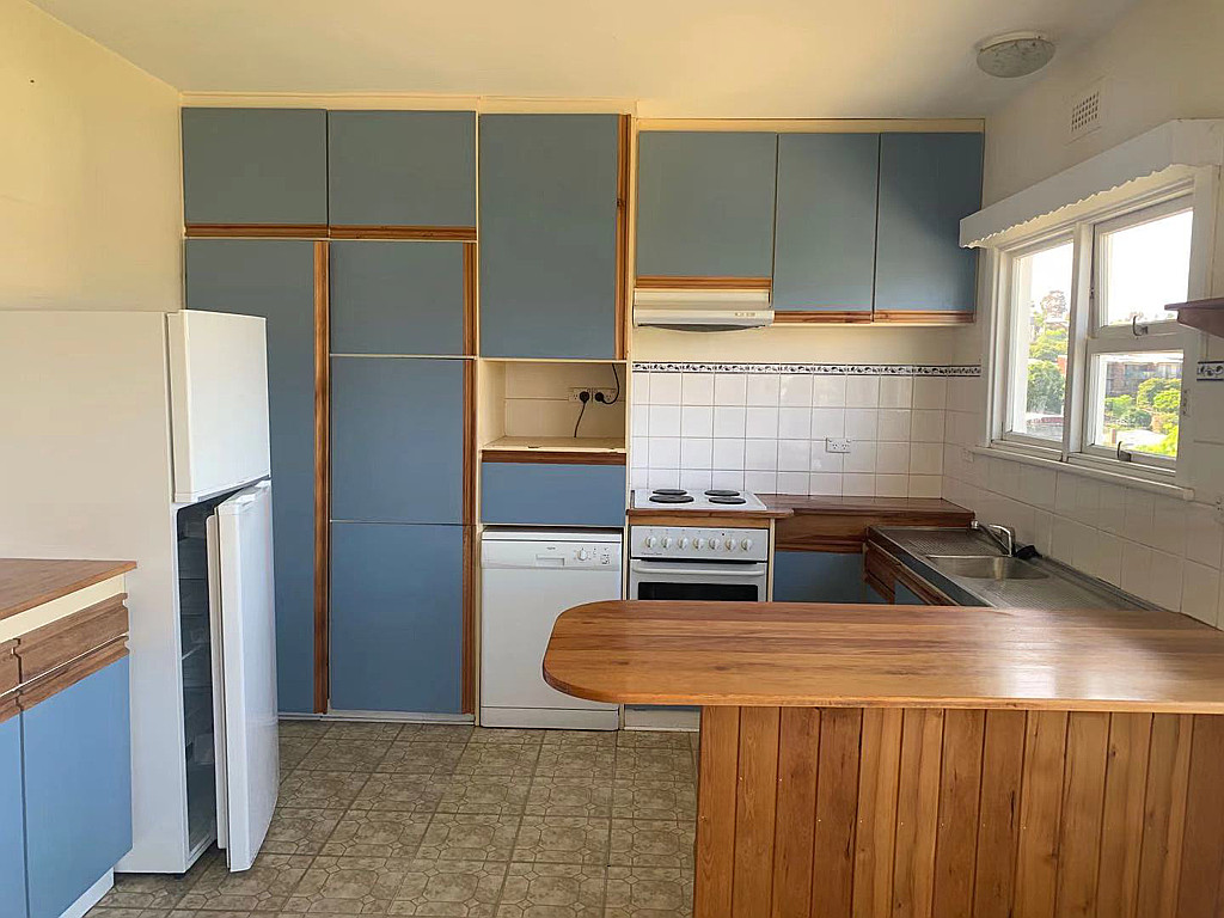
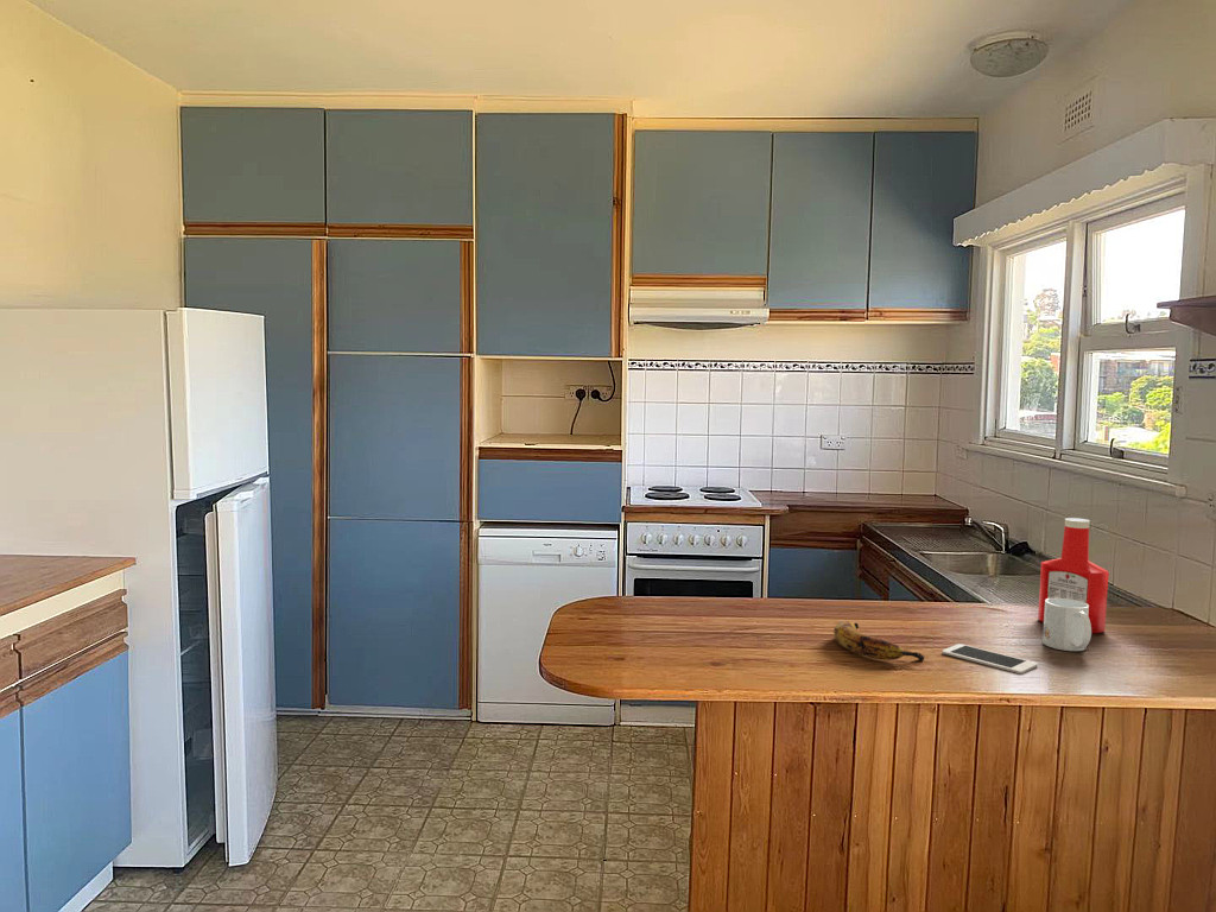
+ mug [1041,598,1092,652]
+ cell phone [940,642,1039,674]
+ fruit [832,620,926,661]
+ soap bottle [1037,517,1110,634]
